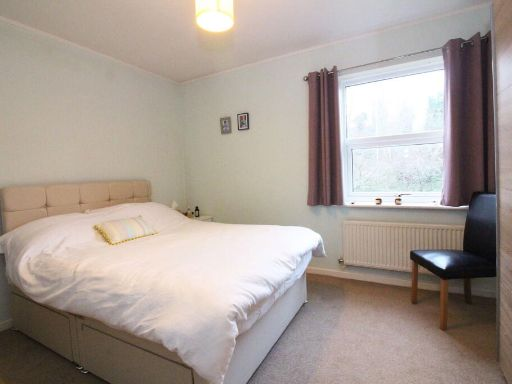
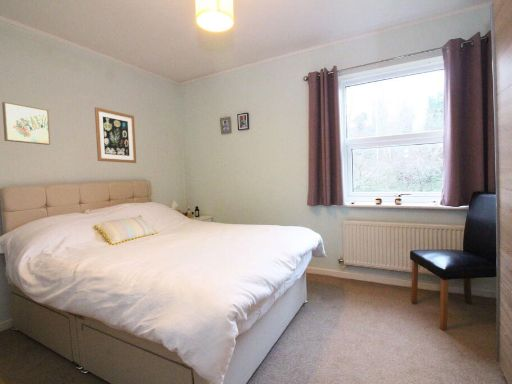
+ wall art [1,101,51,146]
+ wall art [94,106,137,164]
